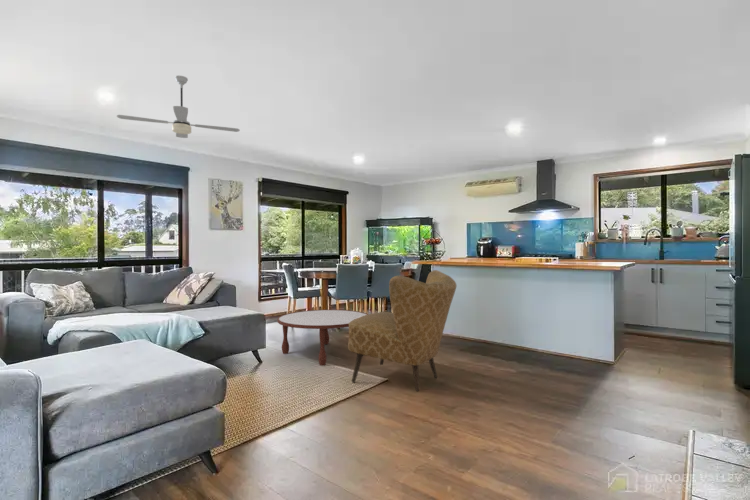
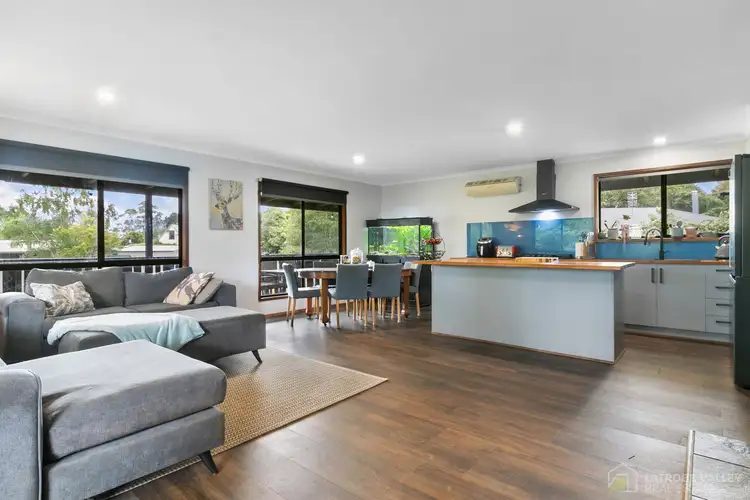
- coffee table [276,309,369,367]
- armchair [347,269,457,392]
- ceiling fan [116,75,241,139]
